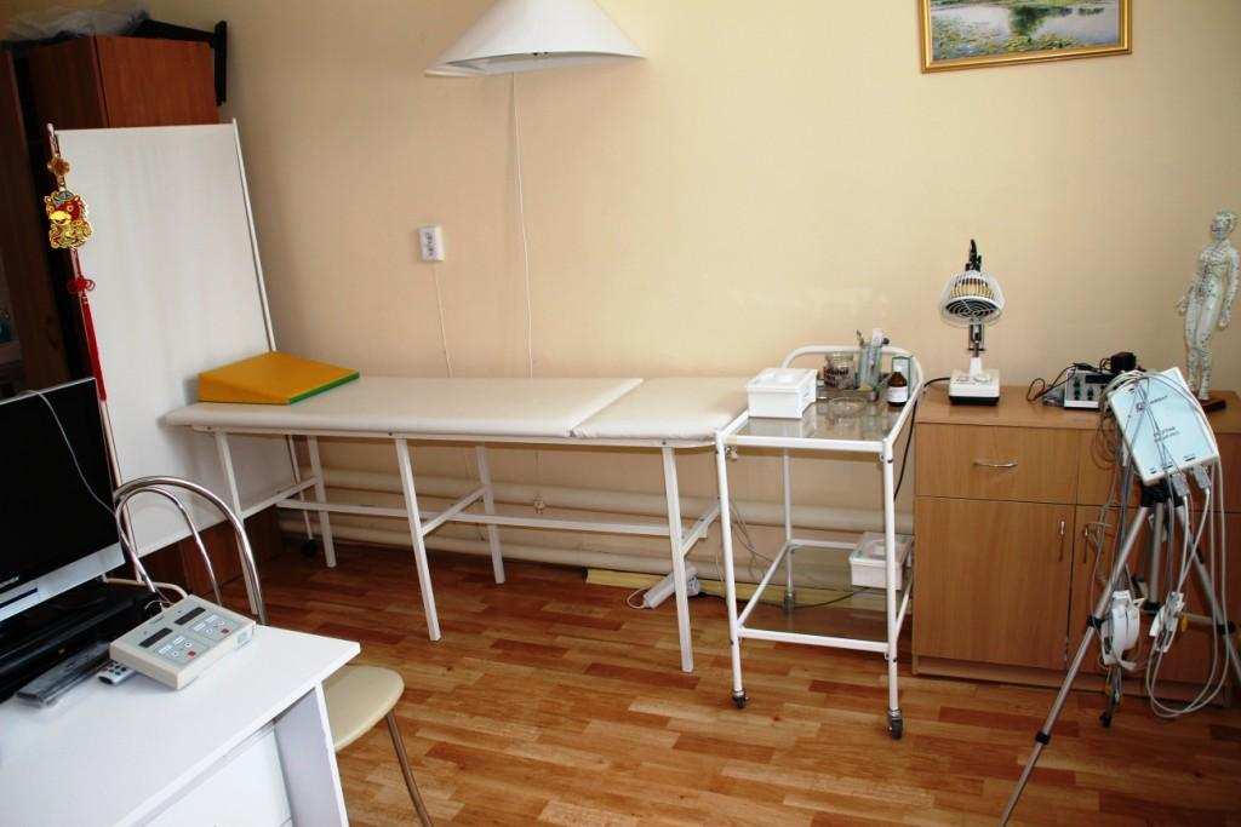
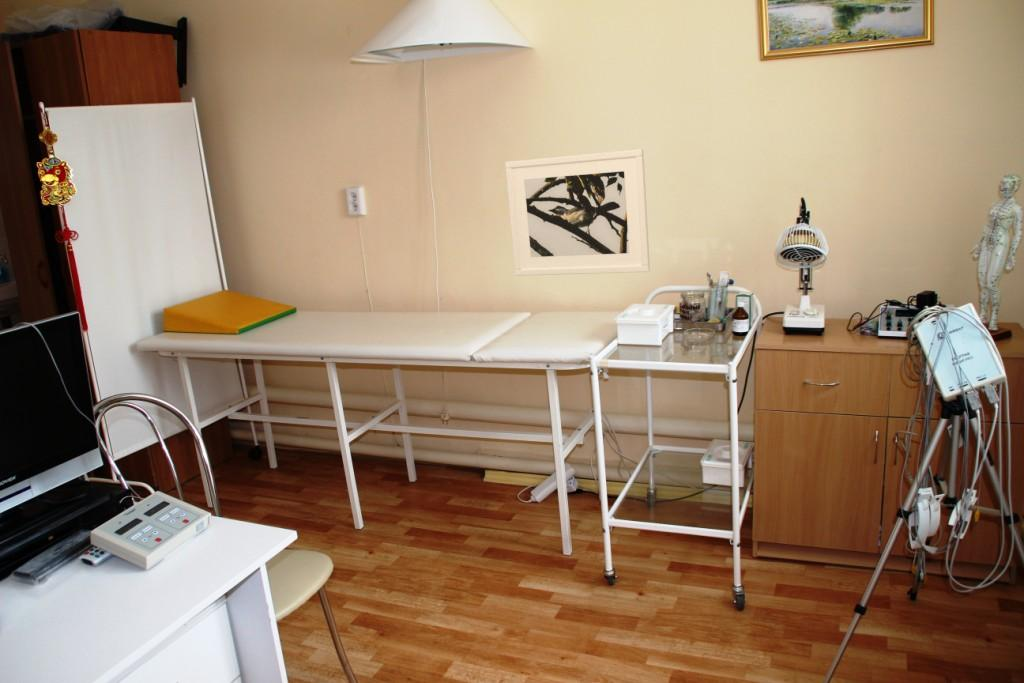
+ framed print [505,148,651,277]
